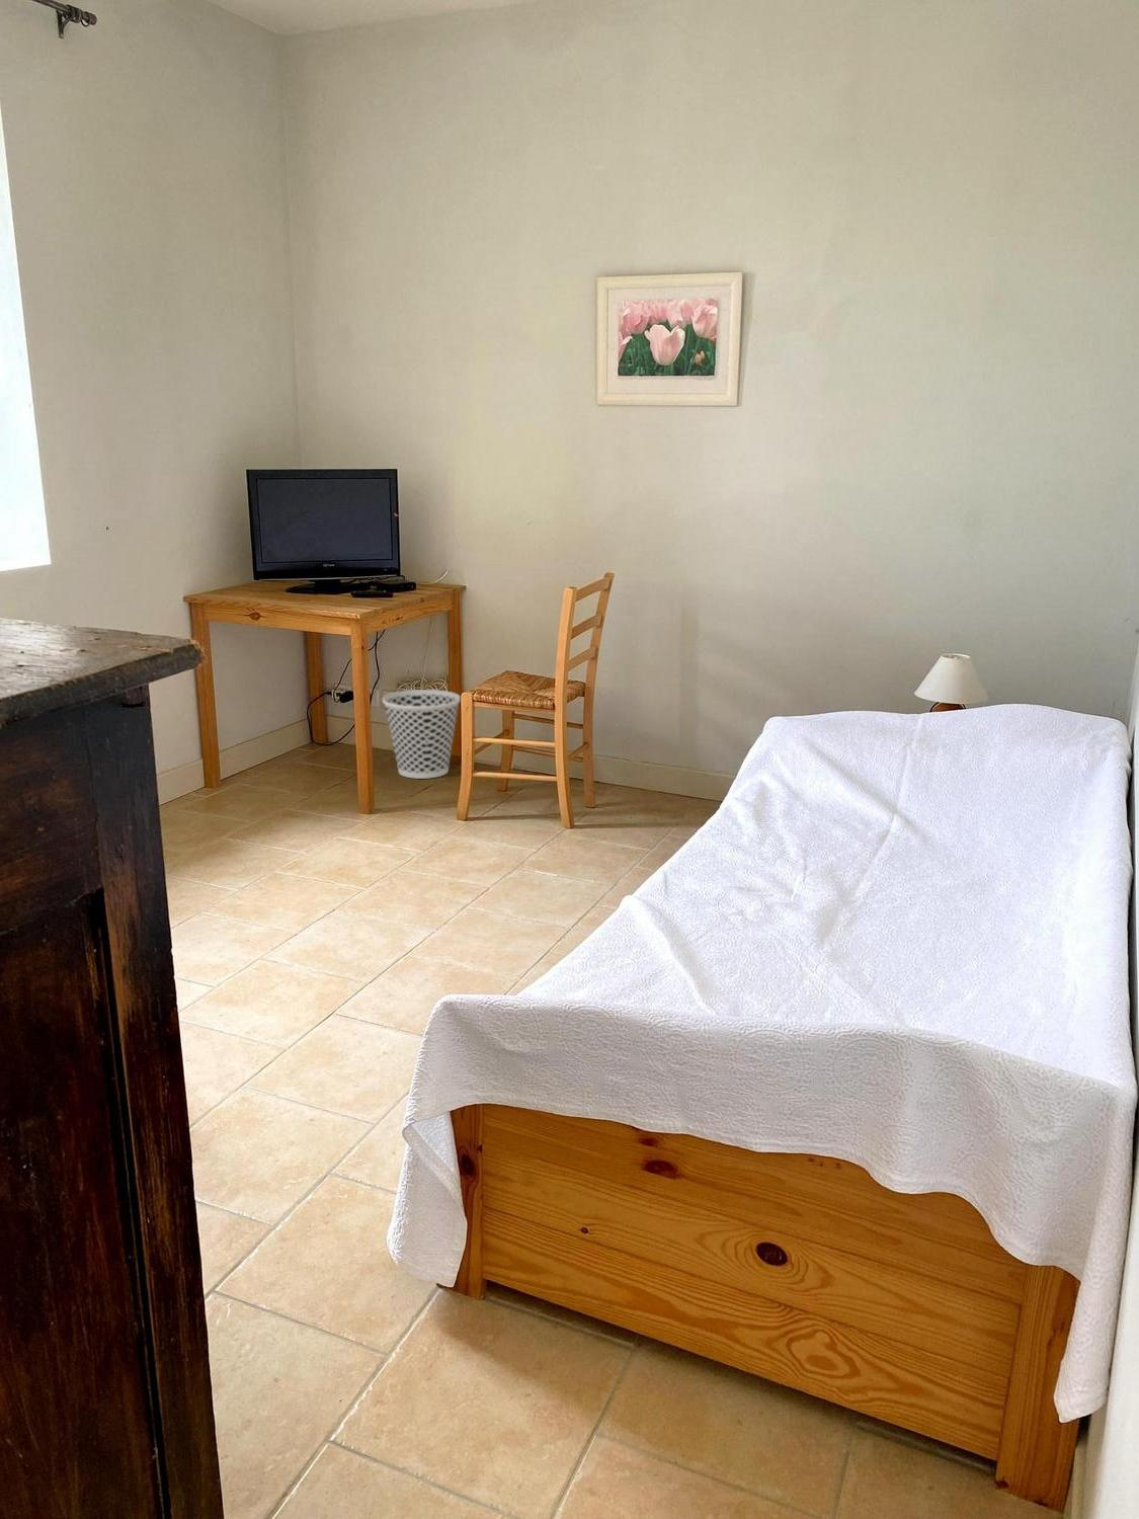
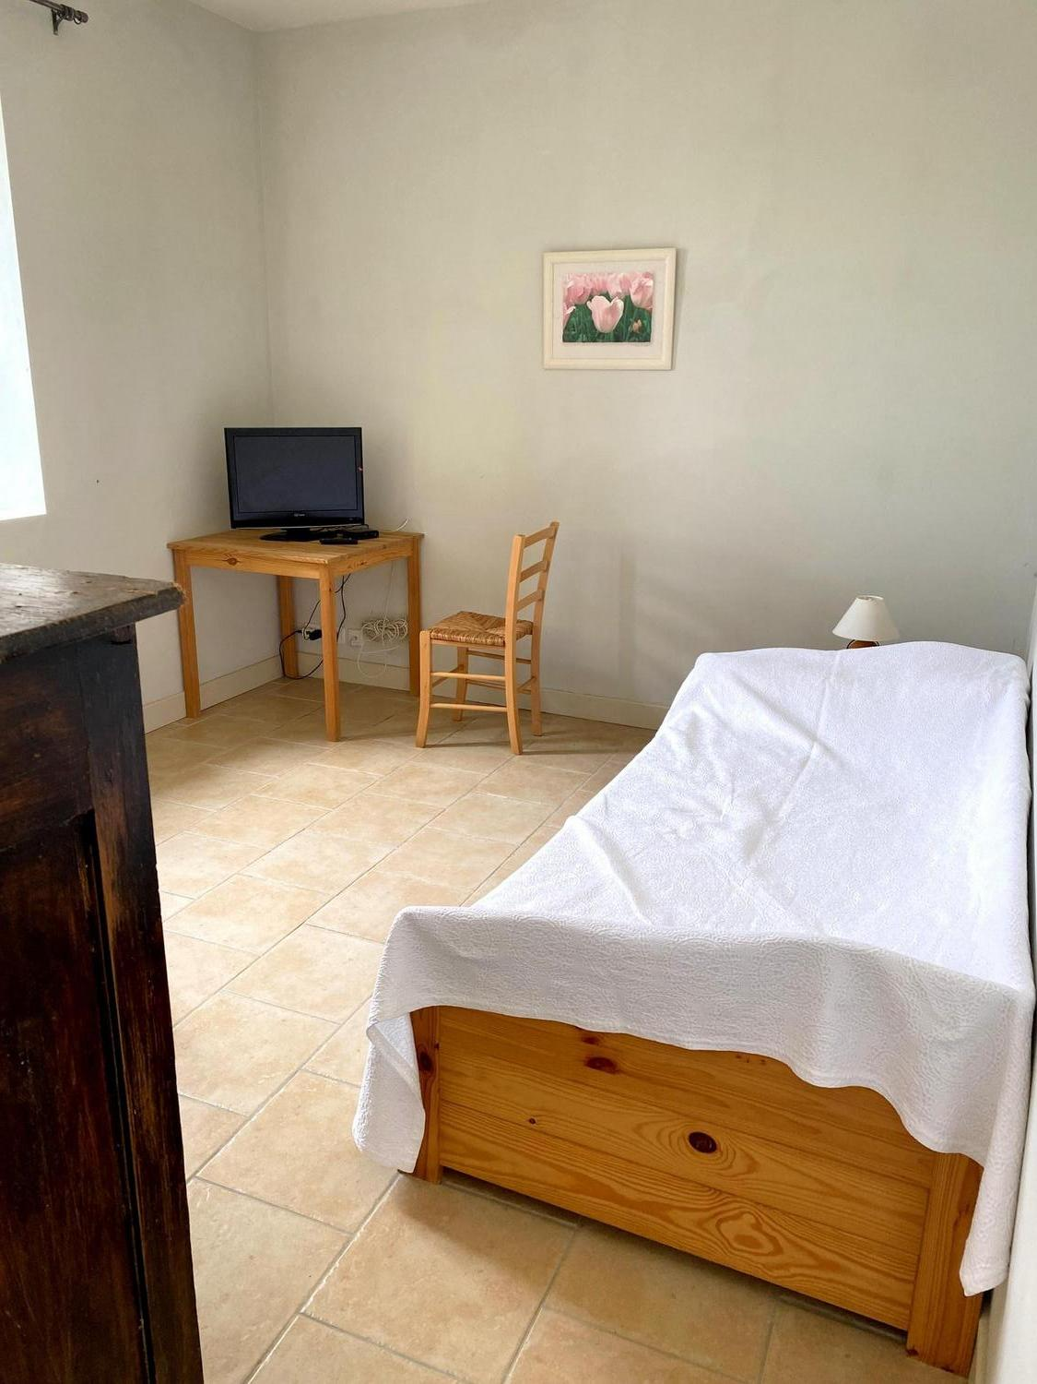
- wastebasket [382,689,461,780]
